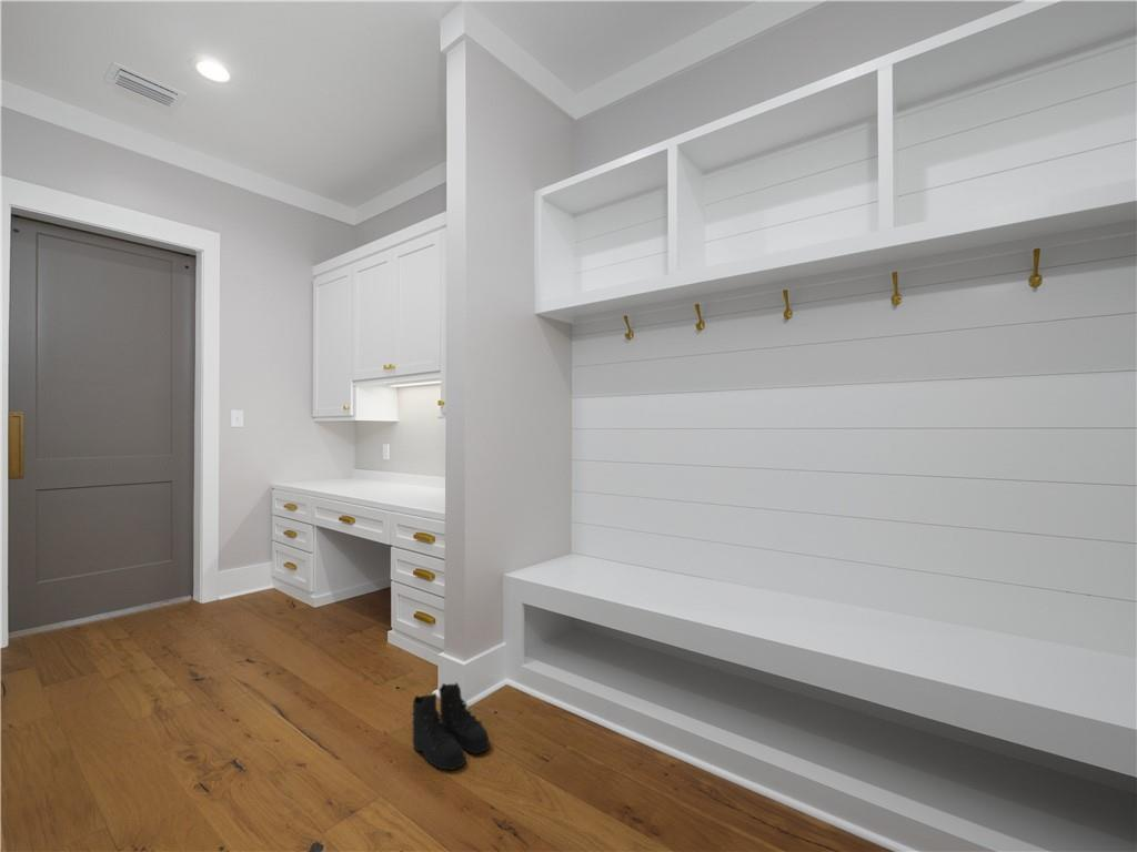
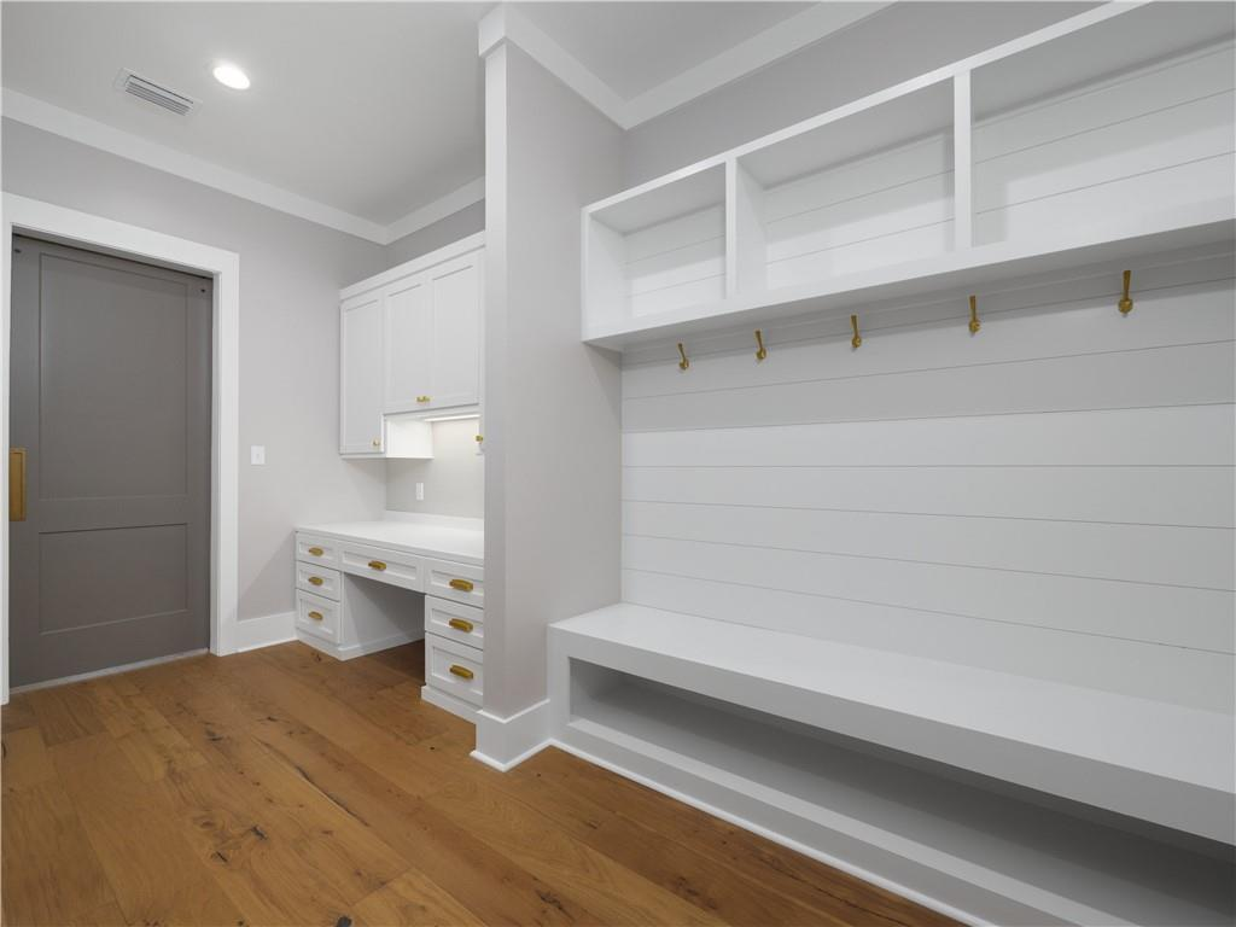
- boots [411,681,491,771]
